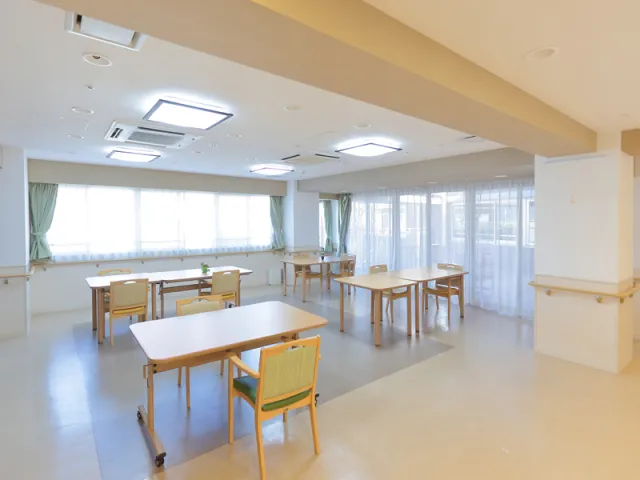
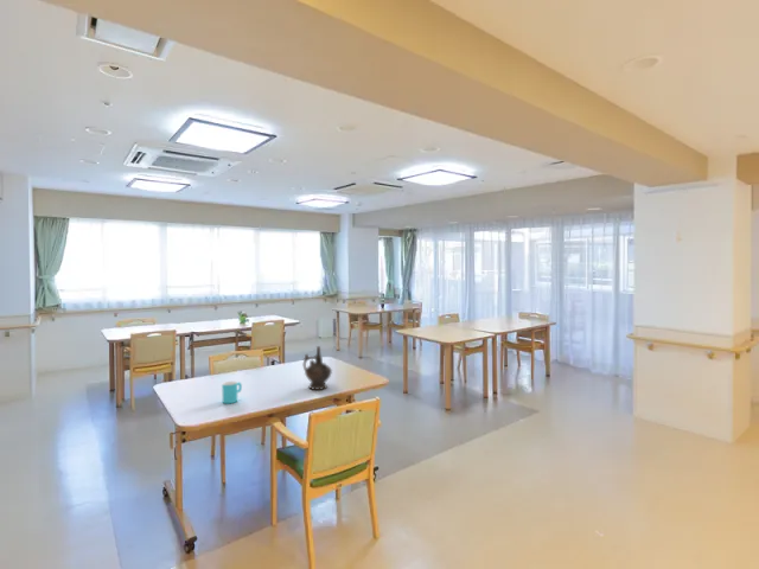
+ ceremonial vessel [302,345,333,391]
+ cup [221,381,243,404]
